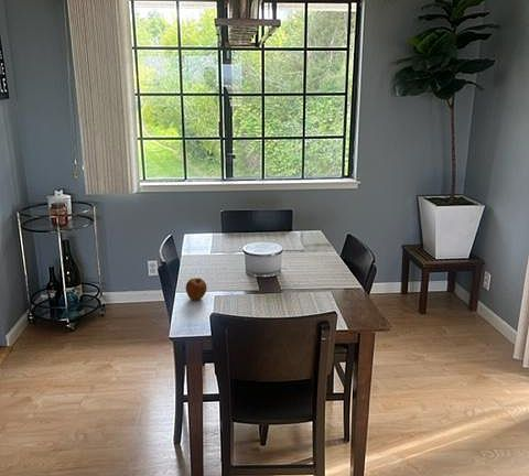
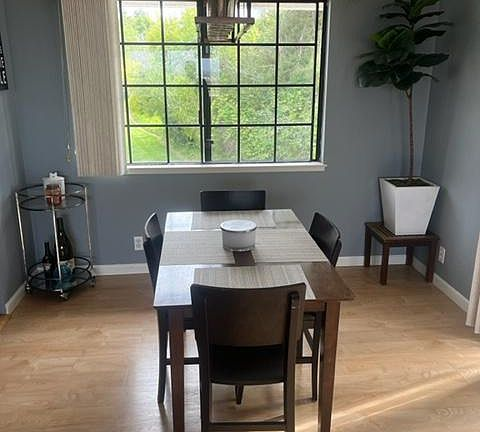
- apple [185,277,208,301]
